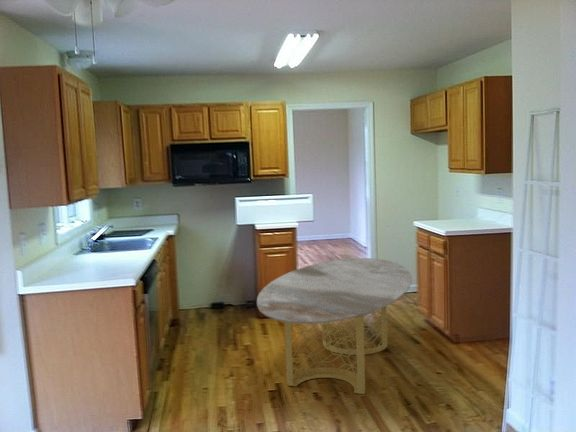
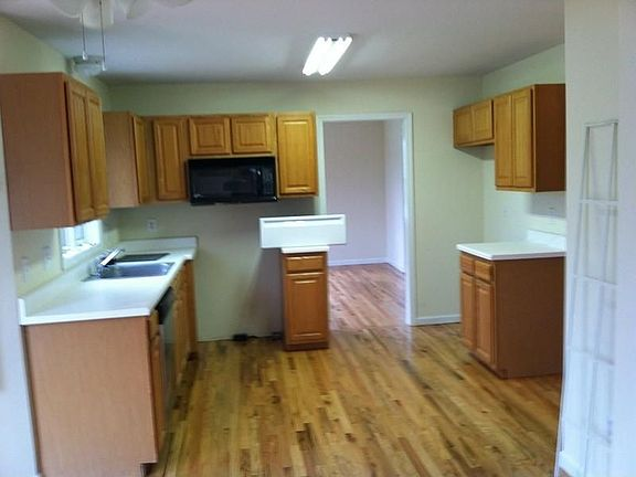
- dining table [256,257,413,395]
